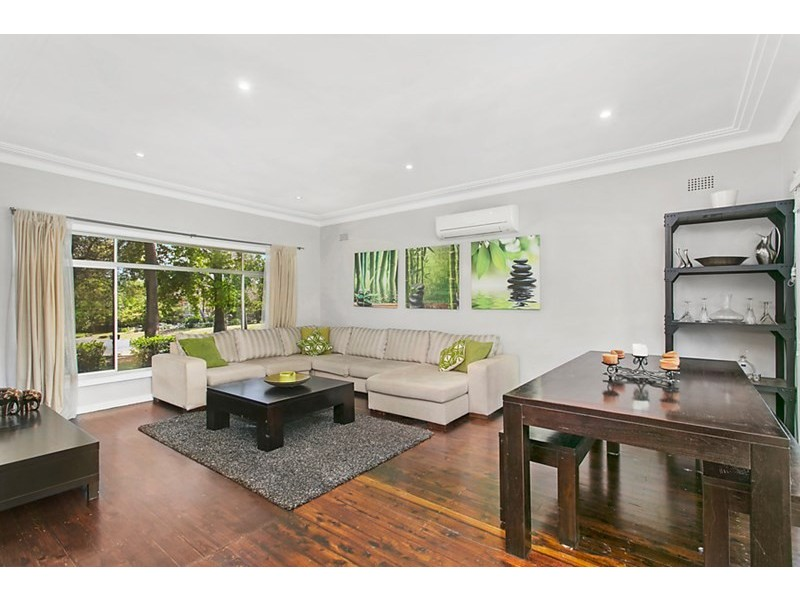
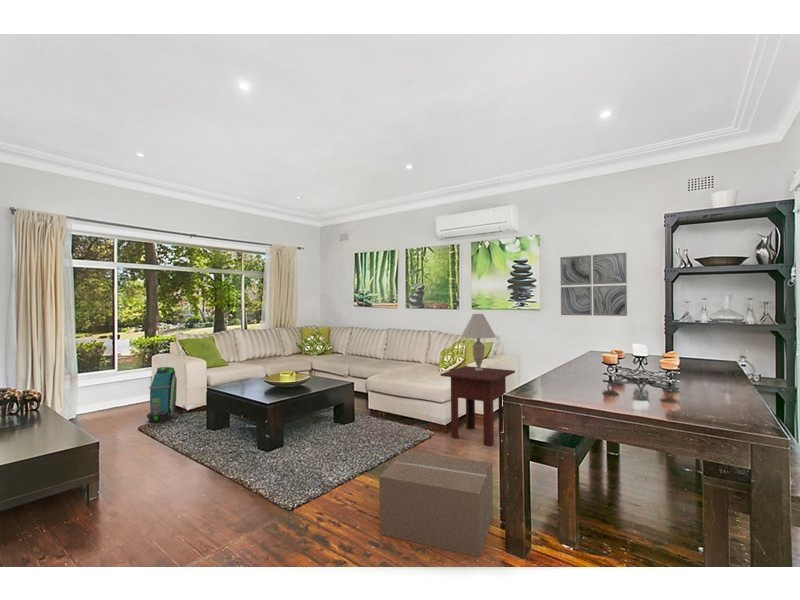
+ side table [440,365,516,447]
+ wall art [559,252,628,317]
+ cardboard box [378,450,494,558]
+ table lamp [460,313,497,371]
+ backpack [146,366,178,423]
